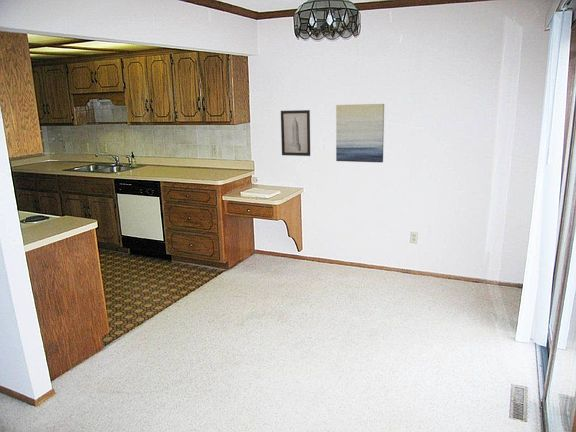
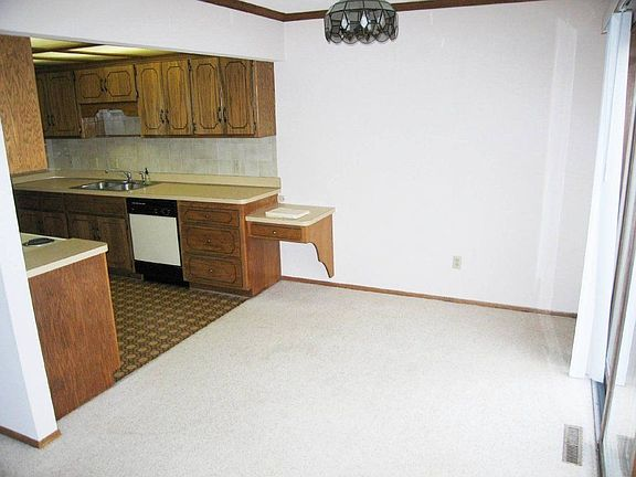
- wall art [280,109,311,157]
- wall art [335,103,385,163]
